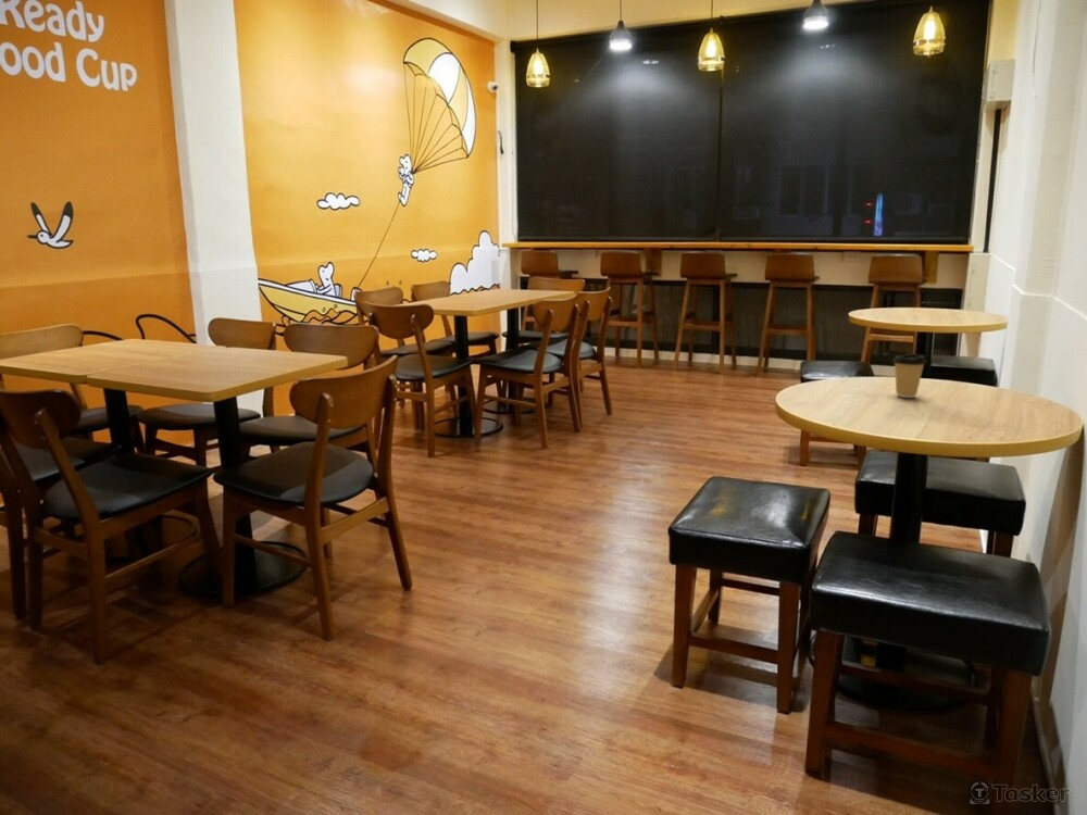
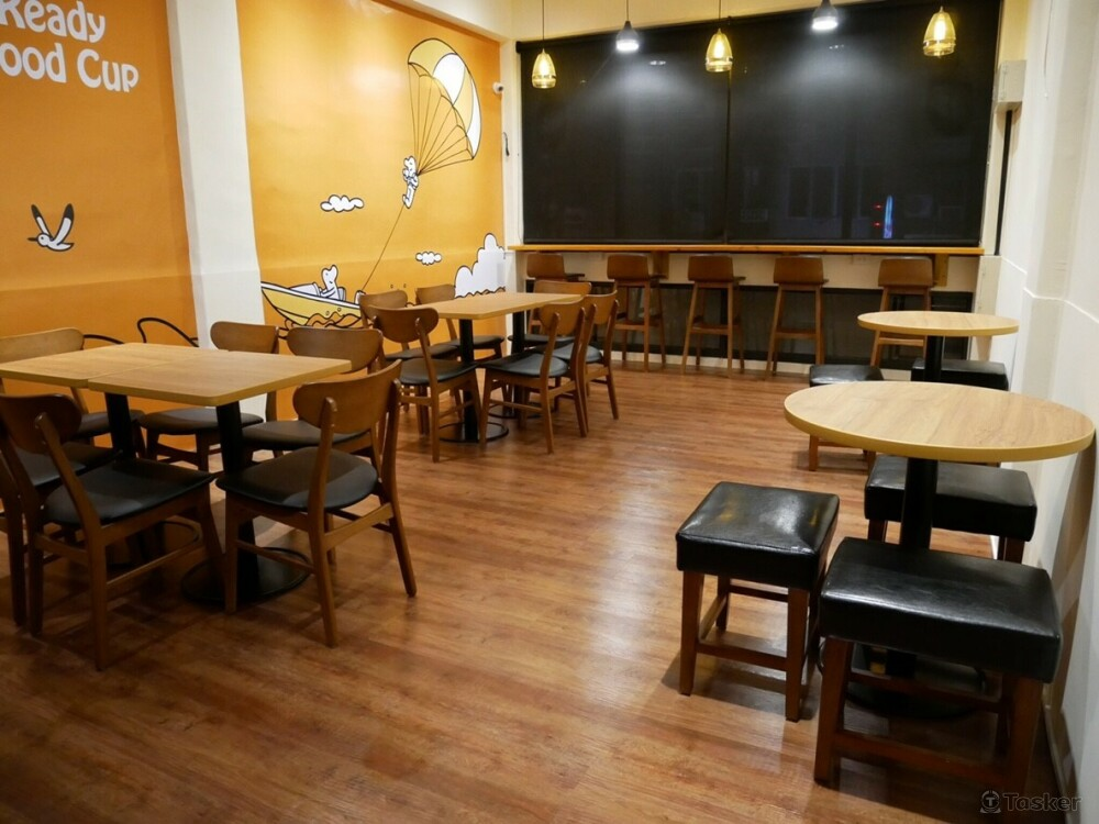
- coffee cup [891,353,927,399]
